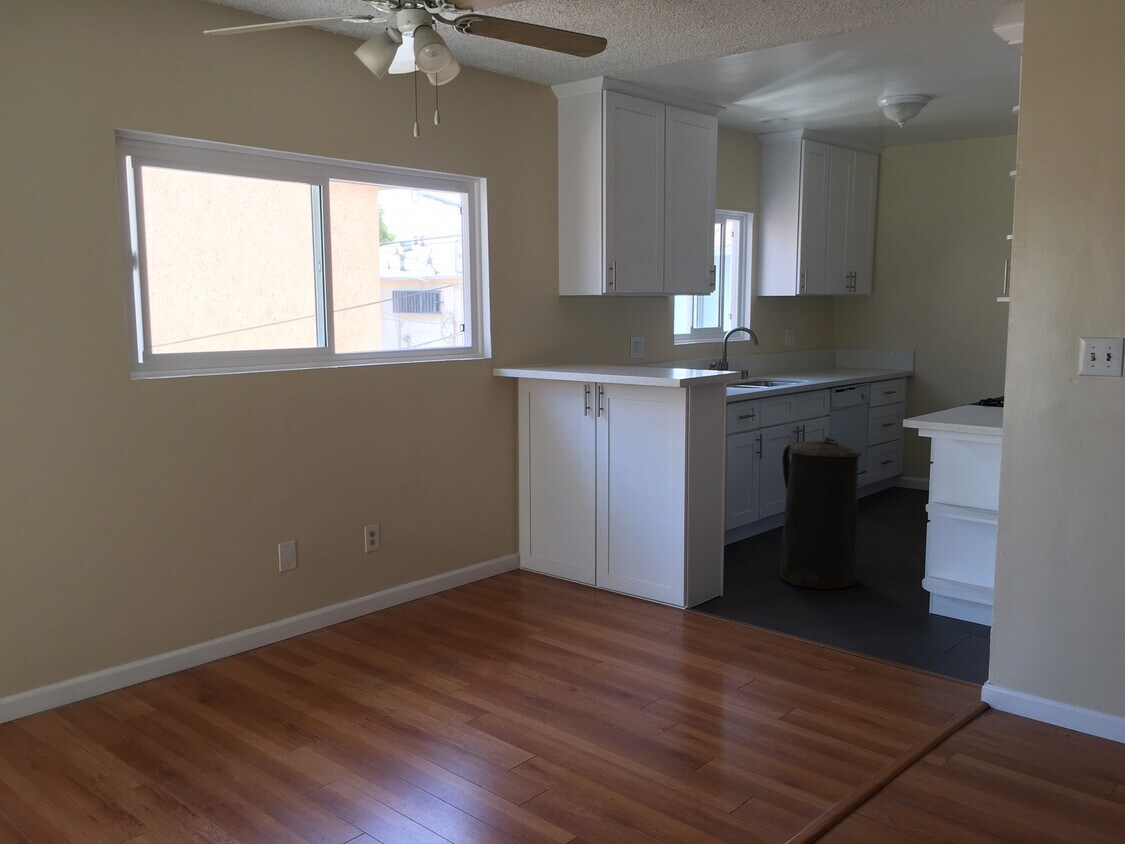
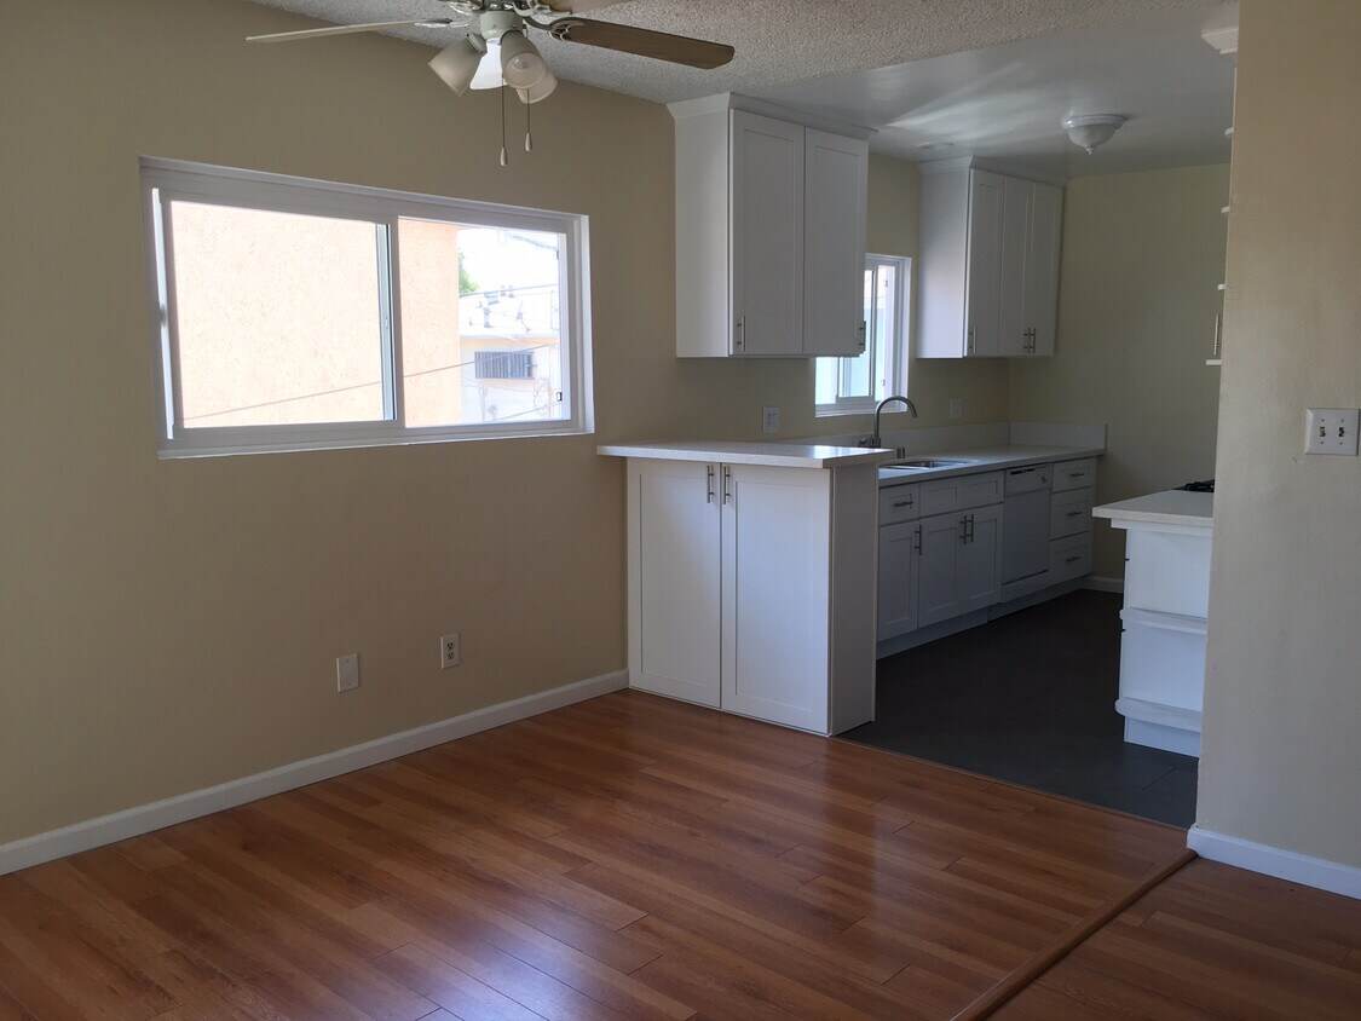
- trash can [779,436,862,590]
